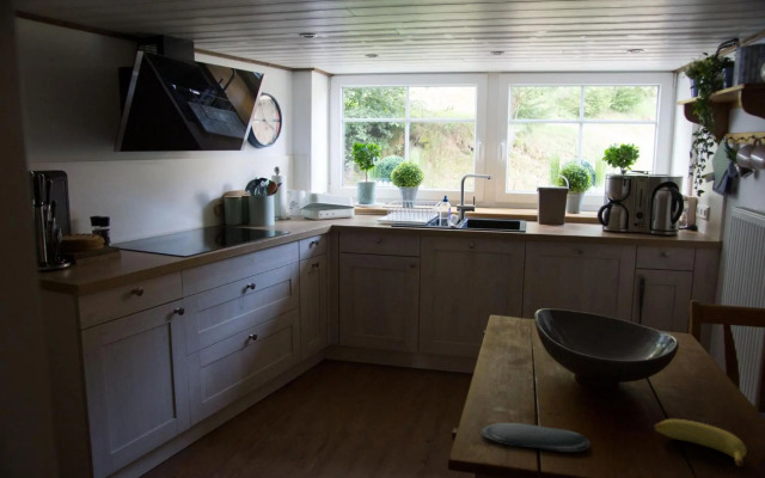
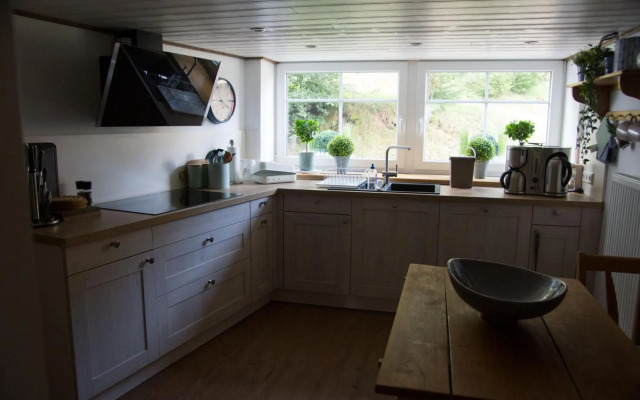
- banana [653,418,747,468]
- oval tray [481,422,592,453]
